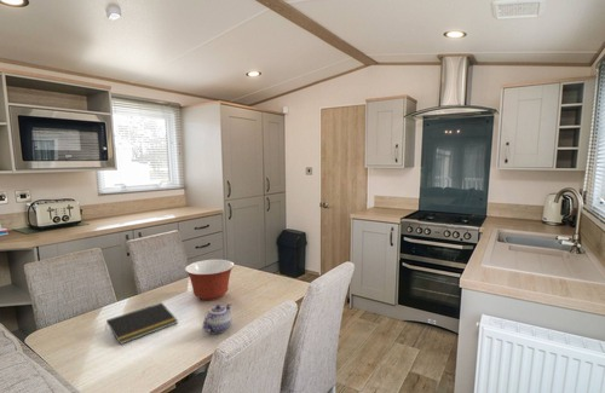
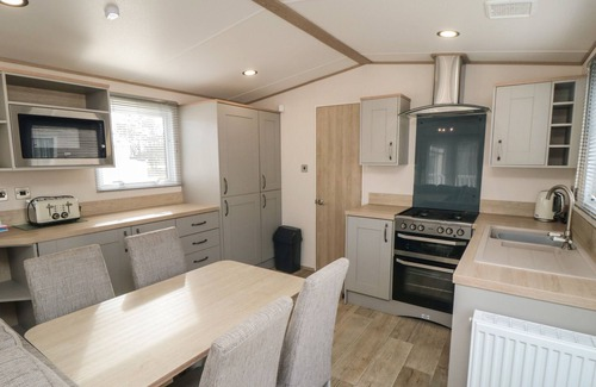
- notepad [104,301,179,346]
- mixing bowl [184,259,236,301]
- teapot [202,302,232,335]
